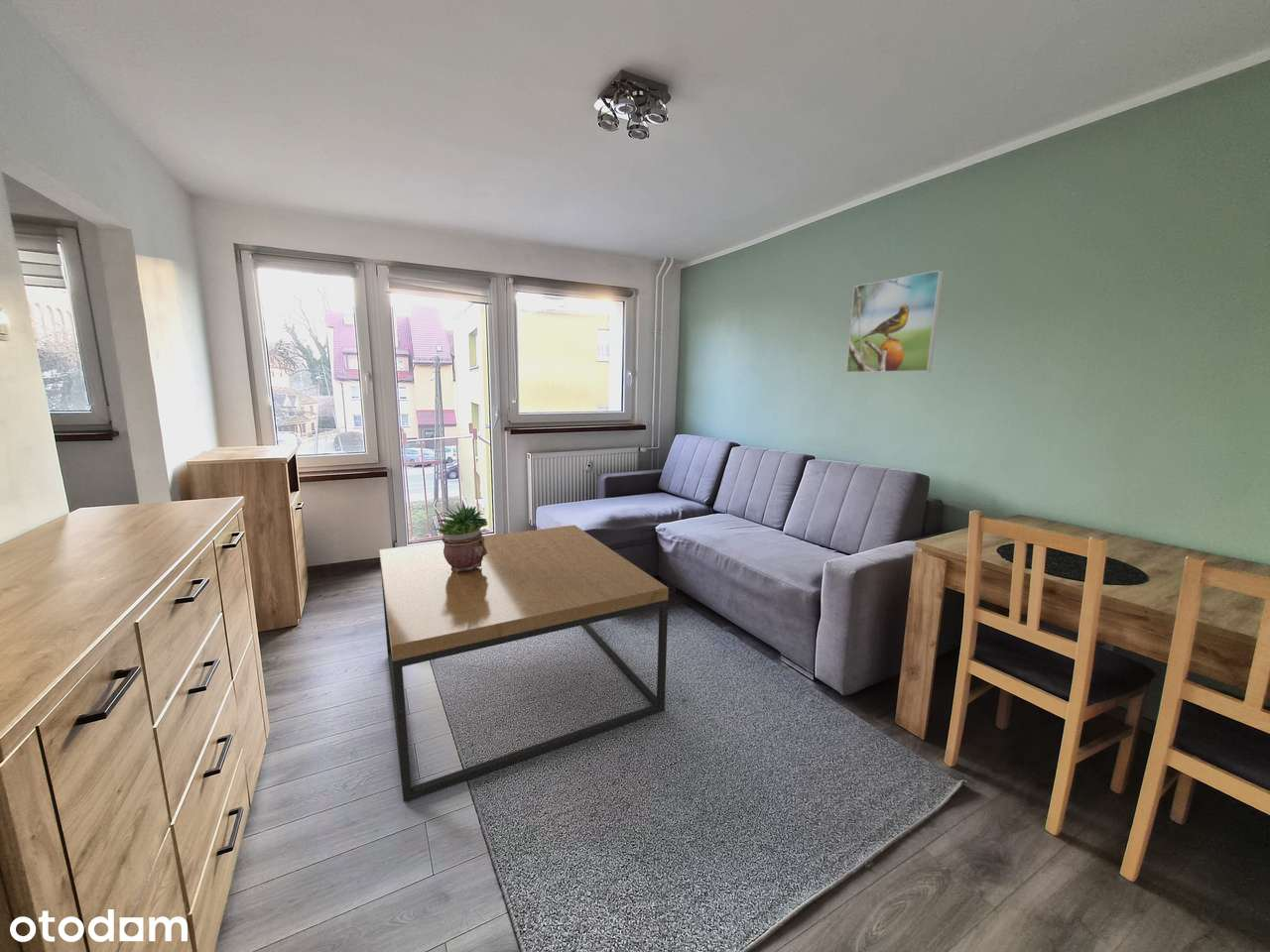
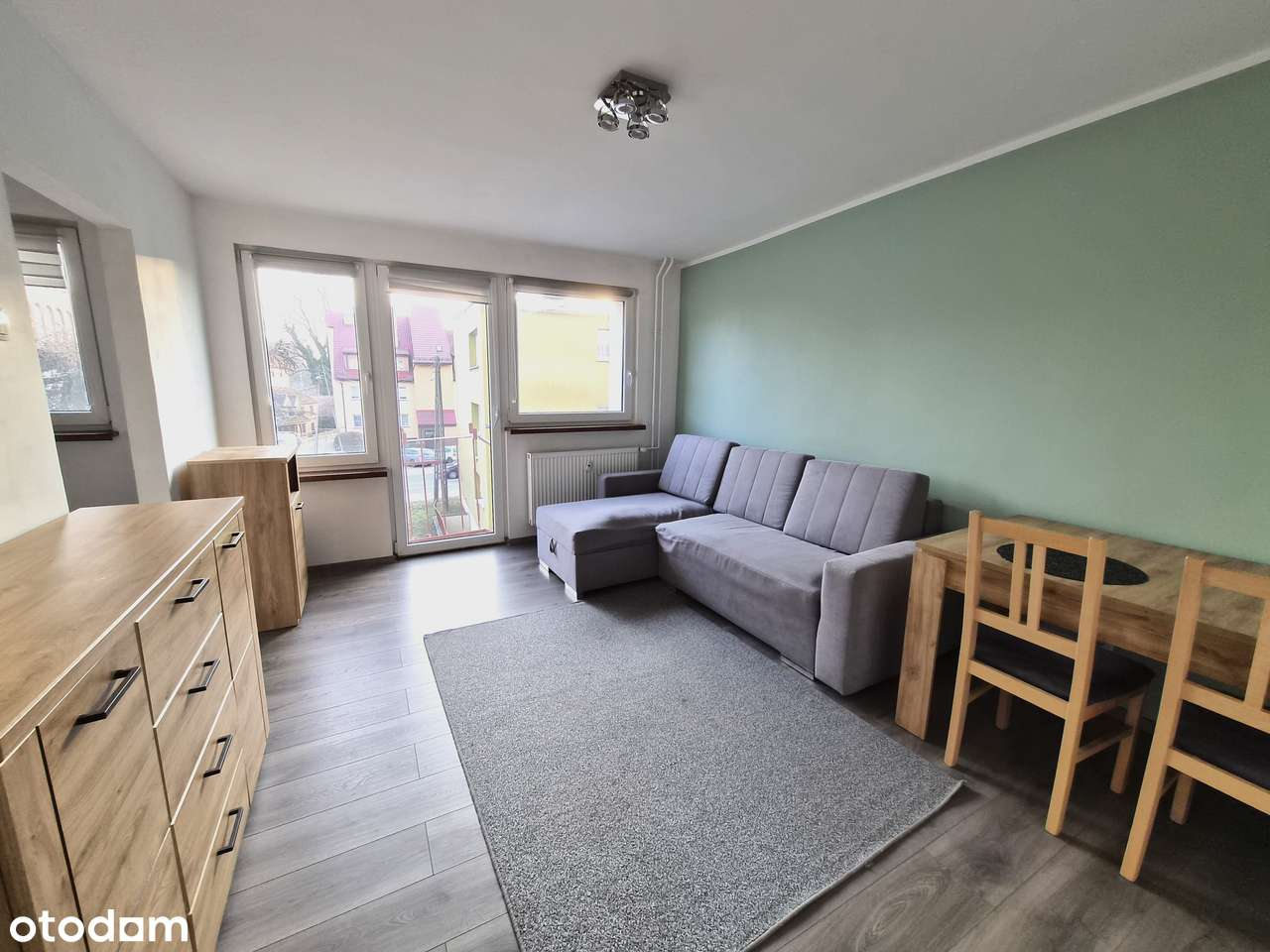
- potted plant [434,499,489,573]
- coffee table [379,525,670,803]
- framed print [845,269,945,374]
